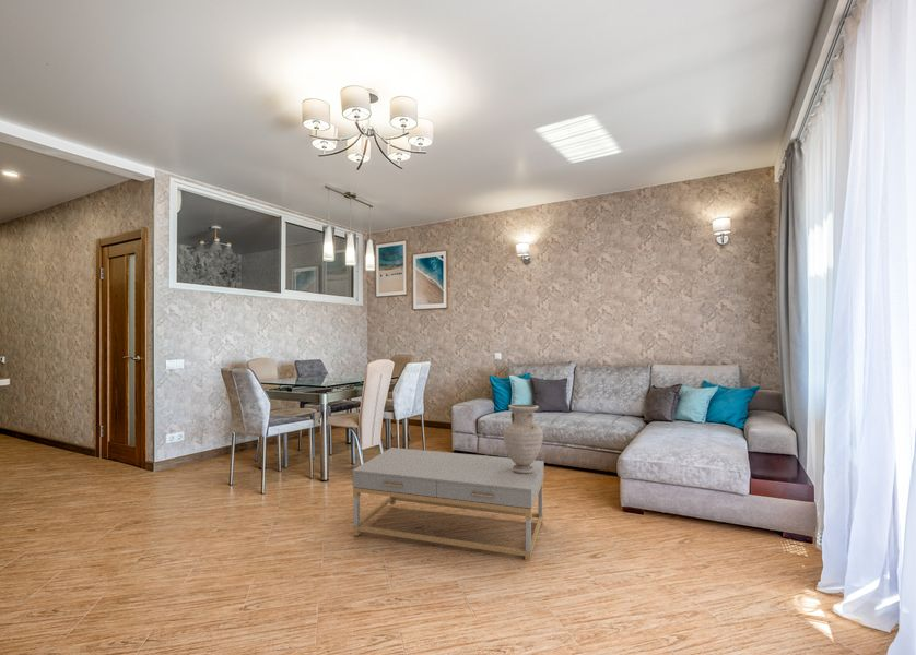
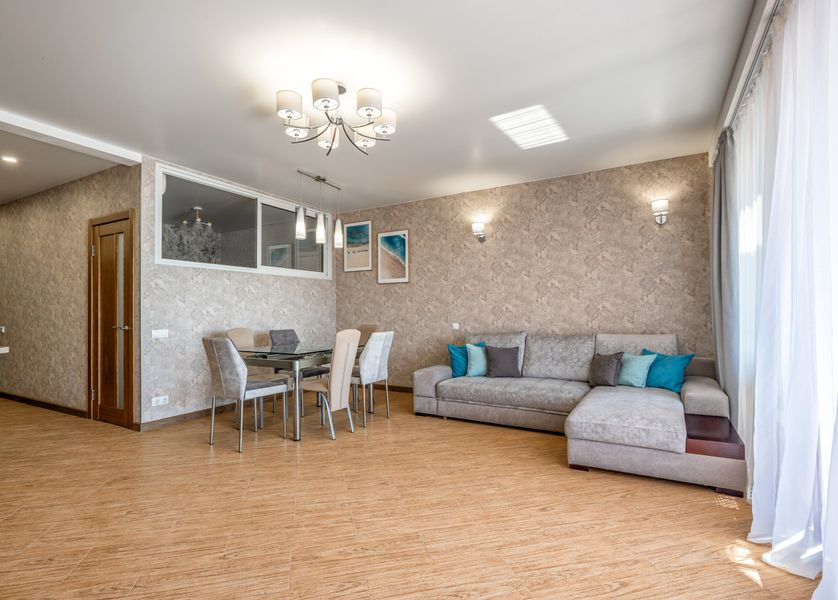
- vase [503,404,544,473]
- coffee table [351,446,545,562]
